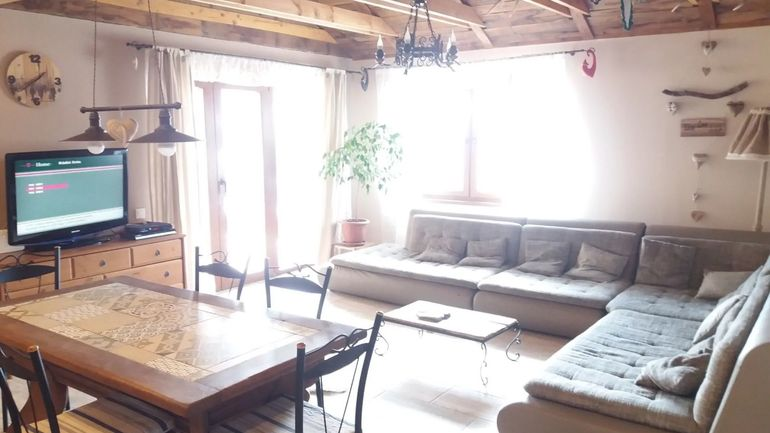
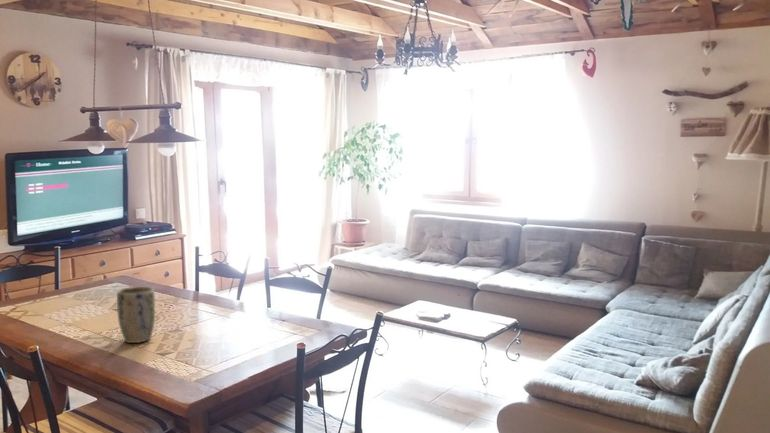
+ plant pot [116,286,156,344]
